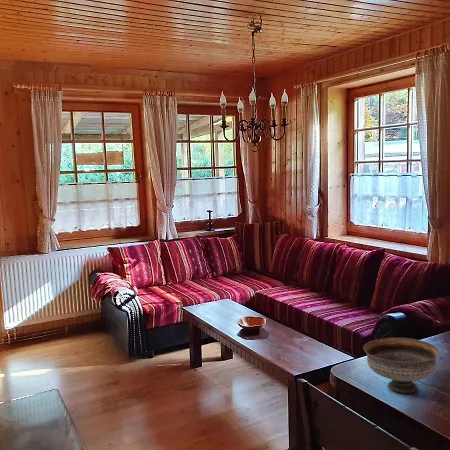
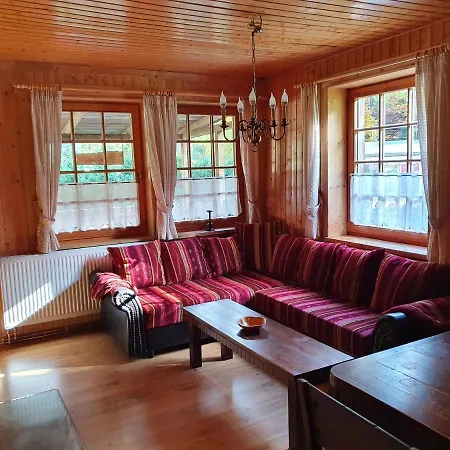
- bowl [363,337,440,394]
